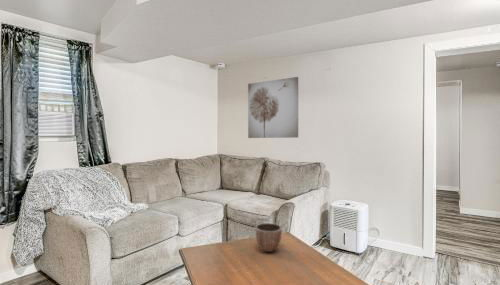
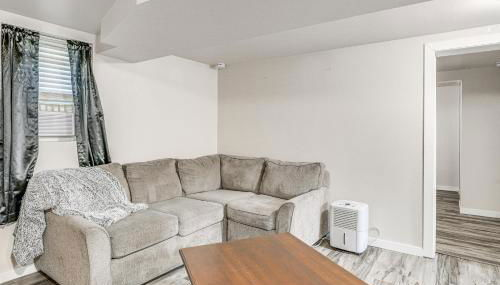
- decorative bowl [255,222,283,254]
- wall art [247,76,299,139]
